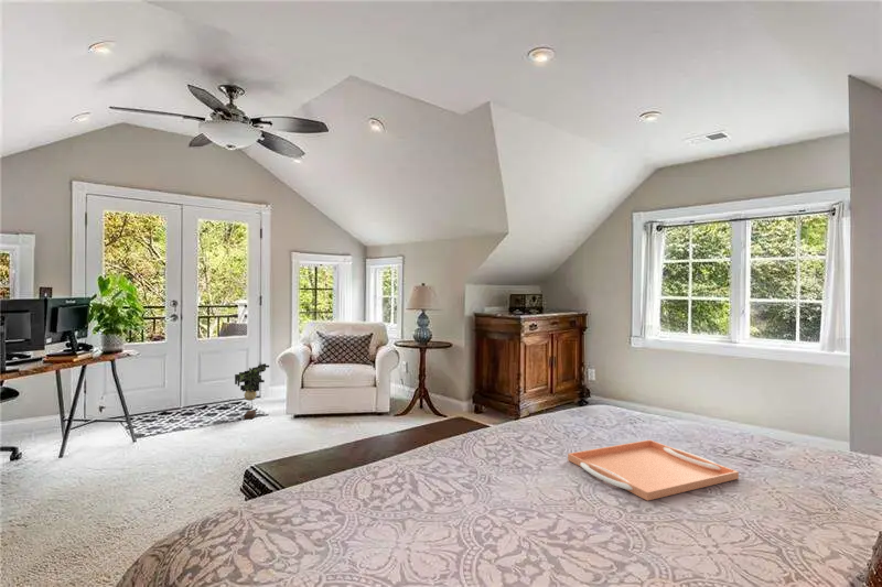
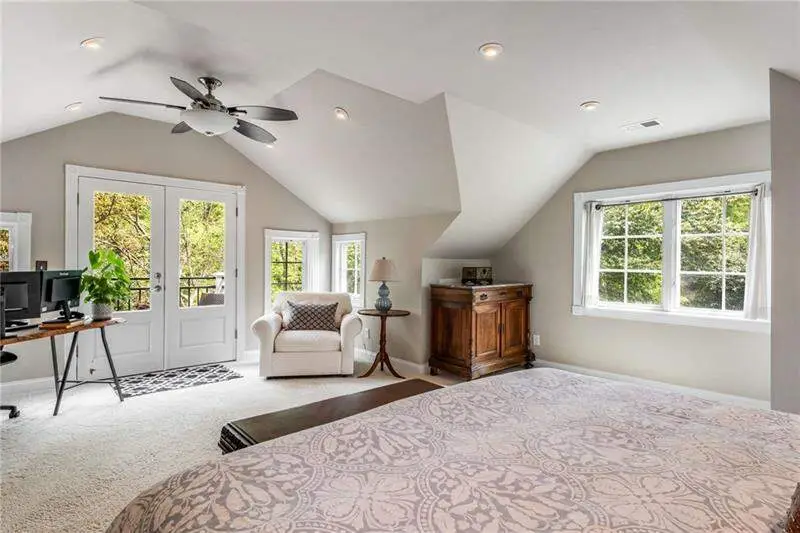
- decorative plant [234,362,270,420]
- serving tray [567,438,740,502]
